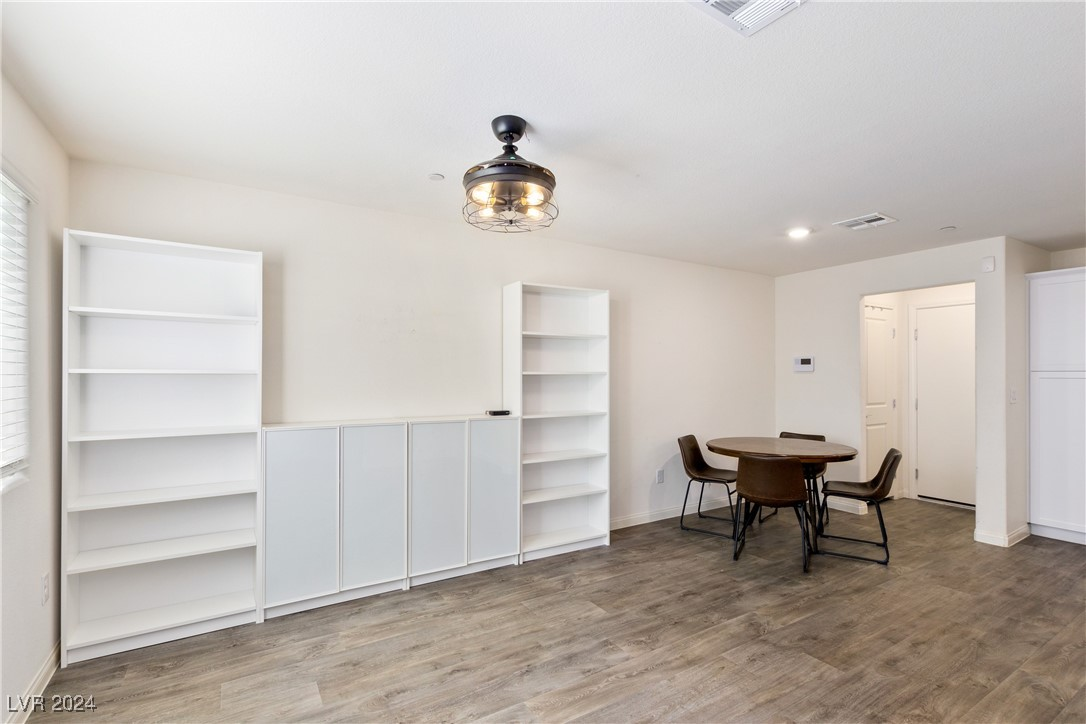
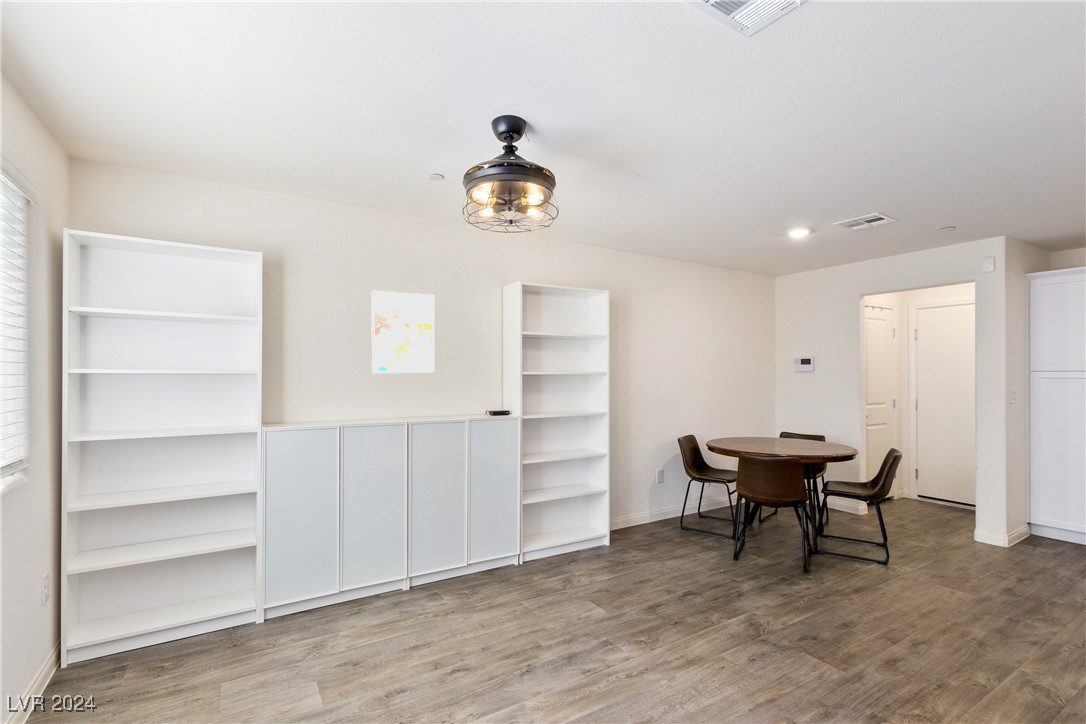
+ wall art [371,289,436,374]
